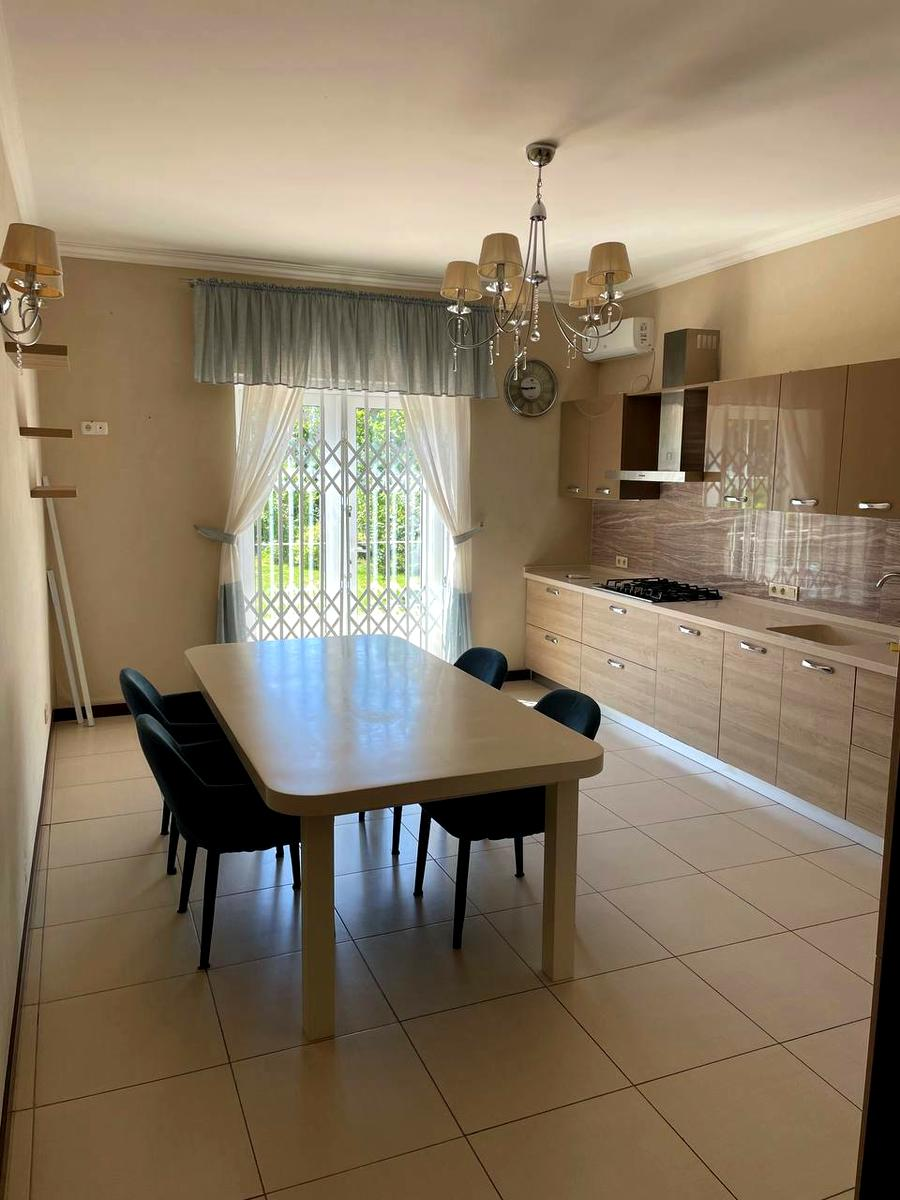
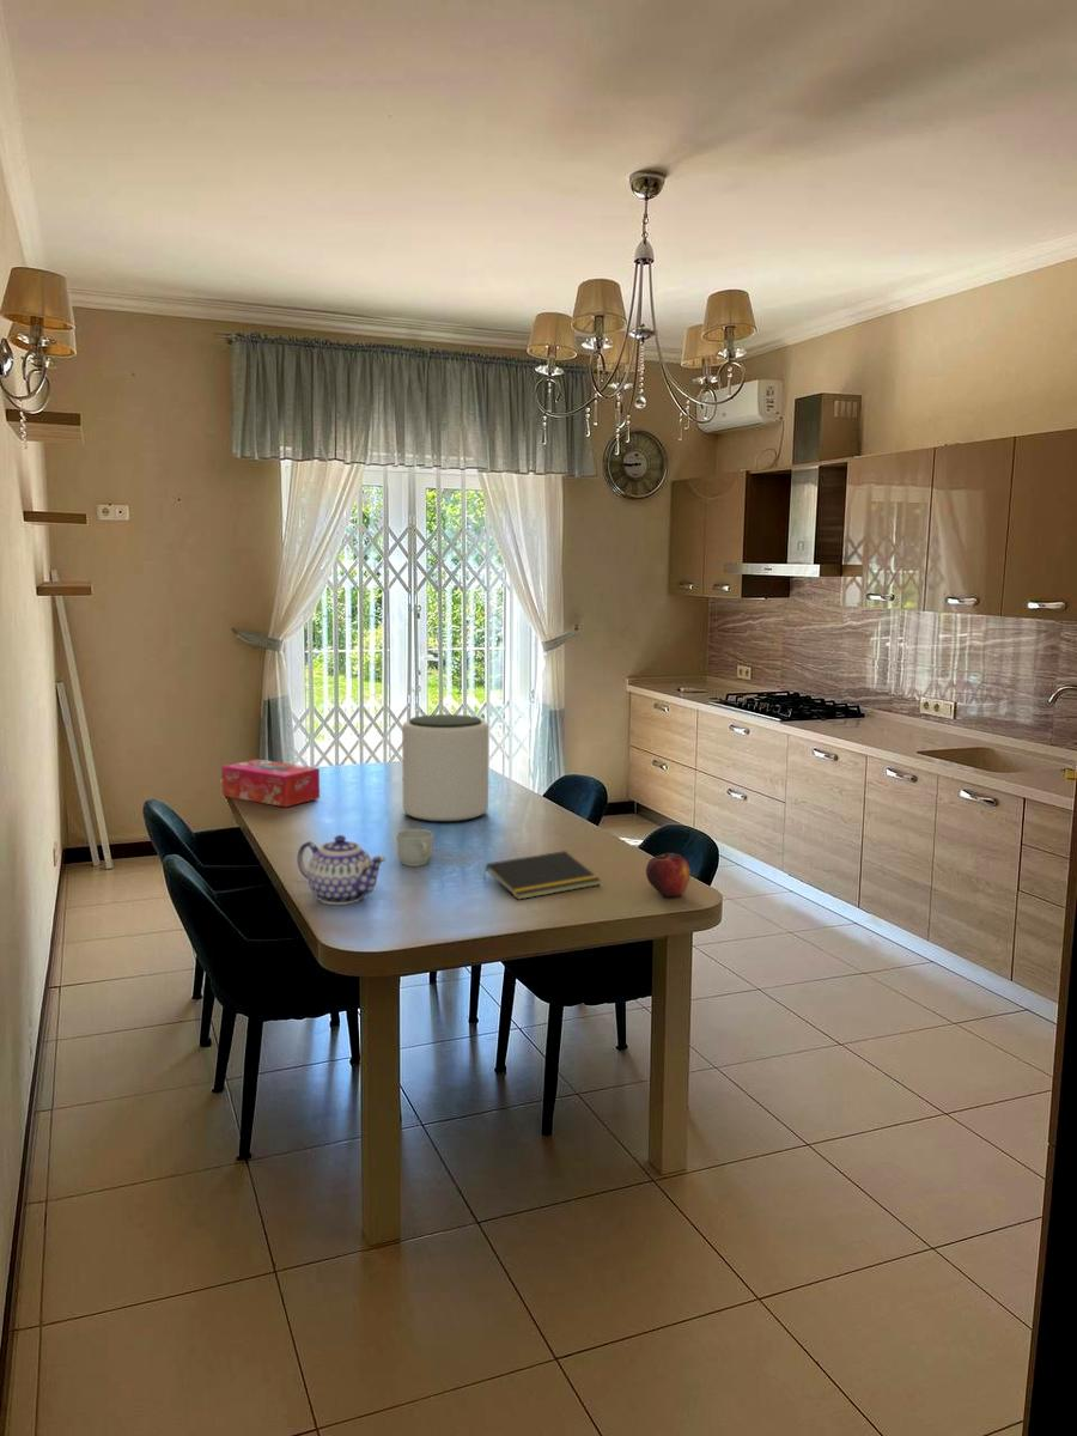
+ mug [396,828,434,868]
+ fruit [645,852,692,899]
+ notepad [482,850,602,901]
+ plant pot [401,713,489,823]
+ teapot [296,834,387,906]
+ tissue box [220,757,321,808]
